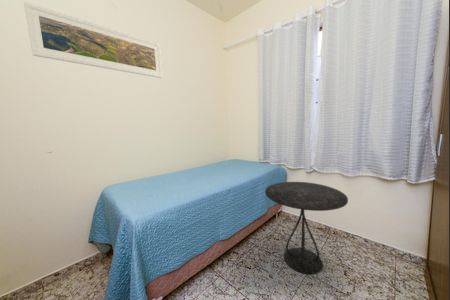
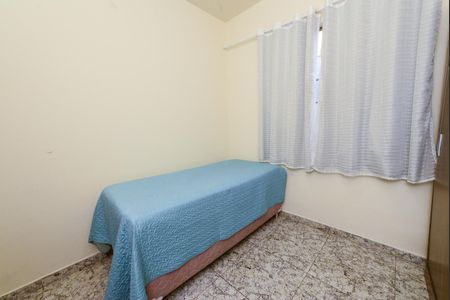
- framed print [23,1,164,79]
- side table [264,181,349,275]
